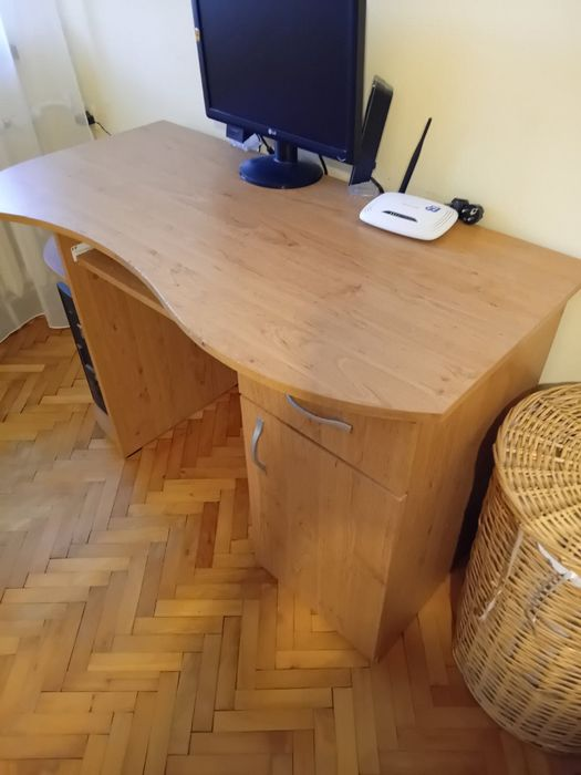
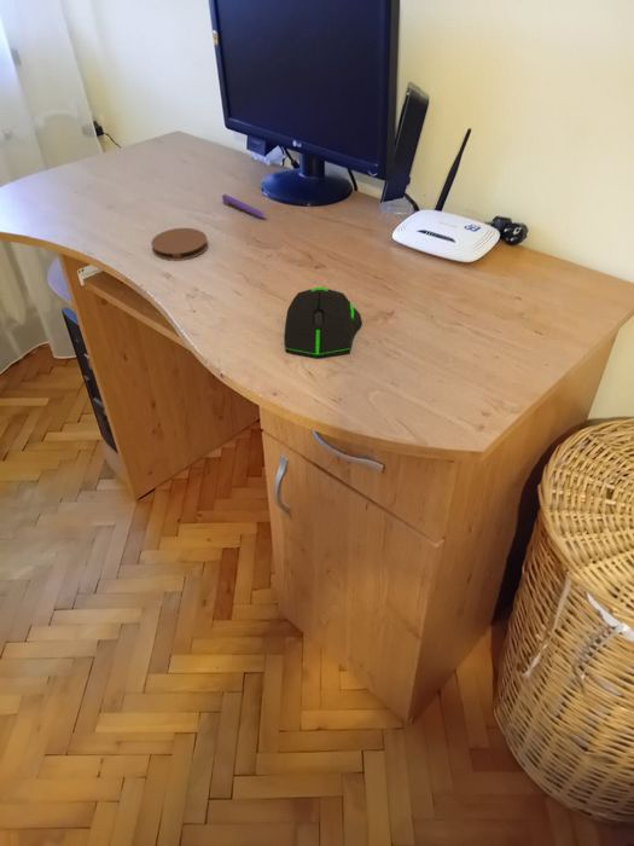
+ pen [220,193,269,220]
+ coaster [150,227,209,262]
+ computer mouse [283,286,363,360]
